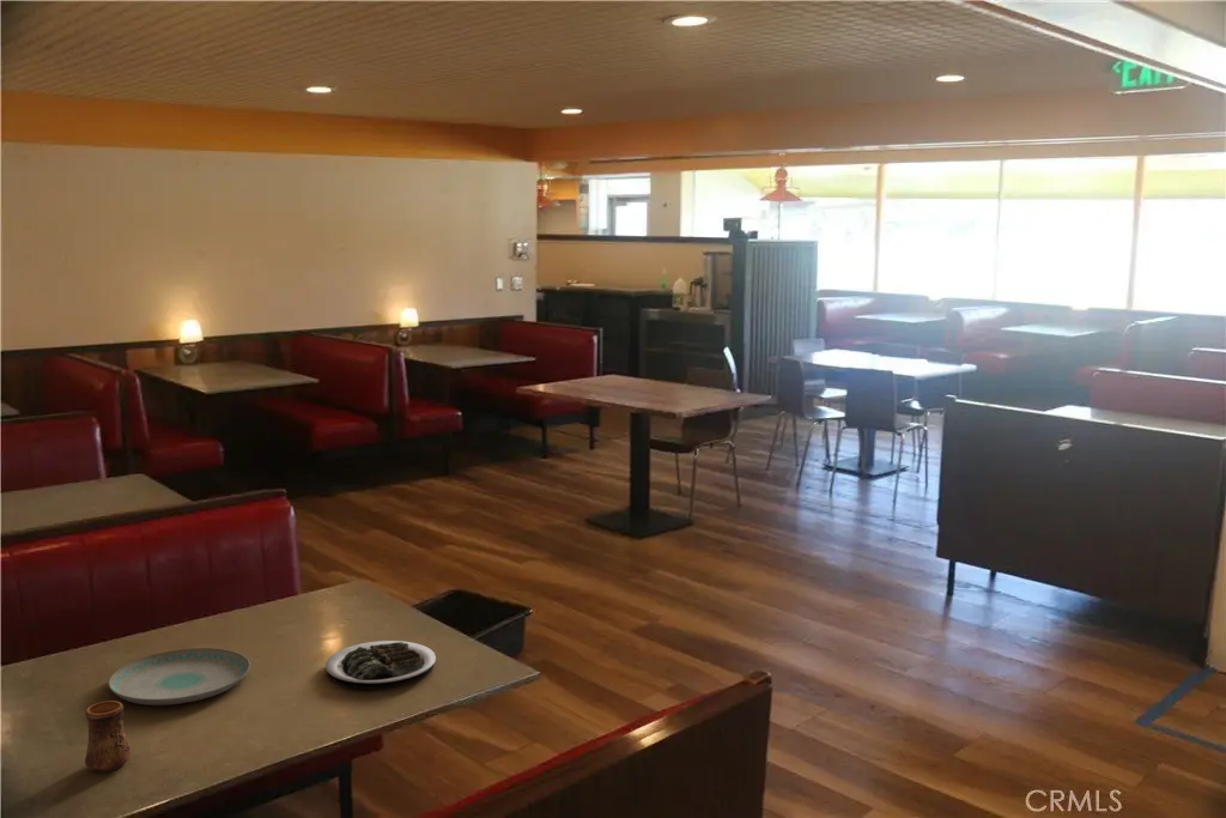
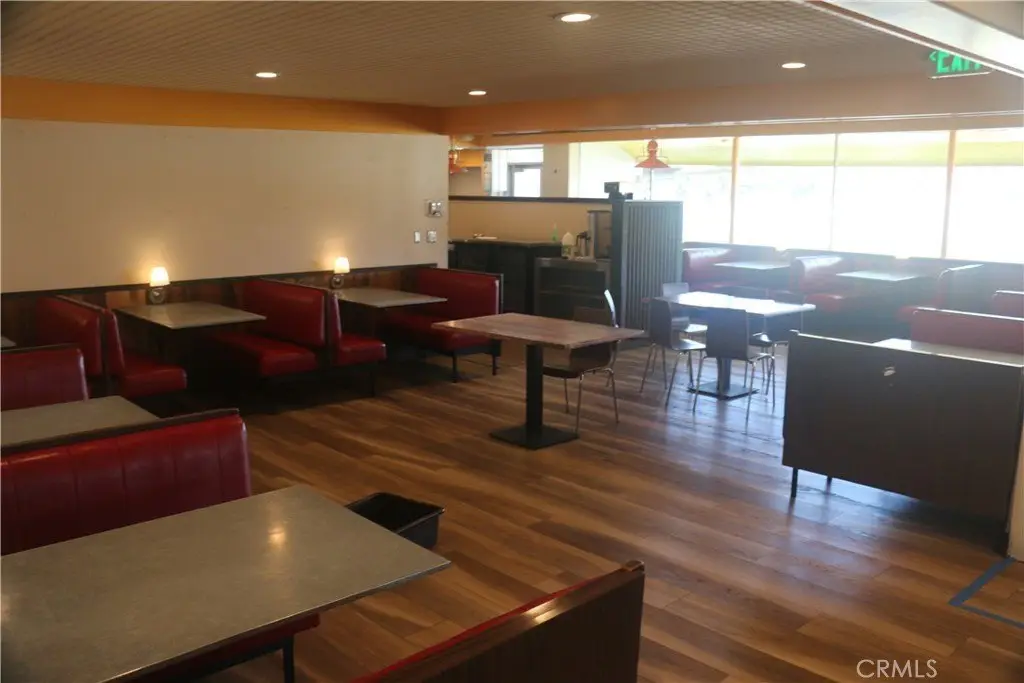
- plate [324,640,437,690]
- cup [84,699,132,774]
- plate [107,647,251,707]
